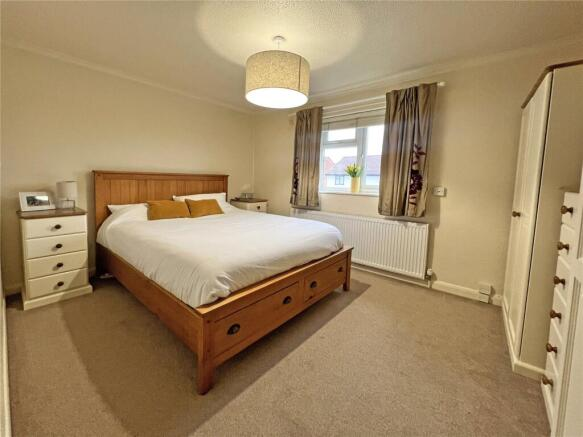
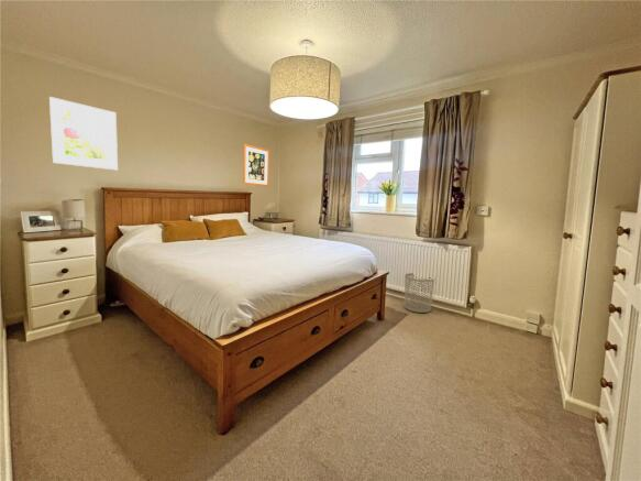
+ wall art [242,143,270,188]
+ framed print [48,96,119,171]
+ waste bin [404,272,435,314]
